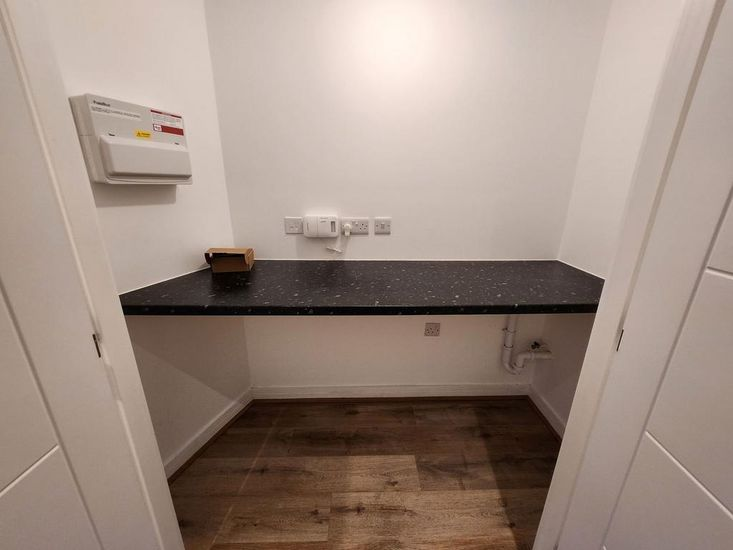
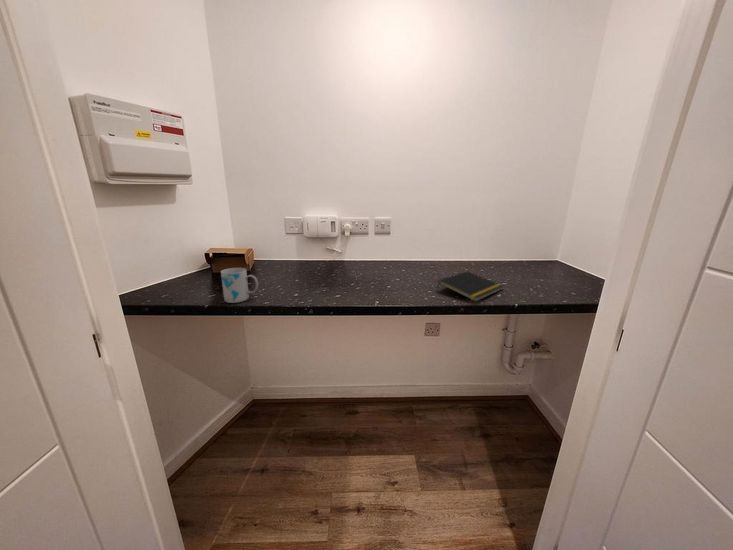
+ mug [220,267,259,304]
+ notepad [436,270,505,303]
